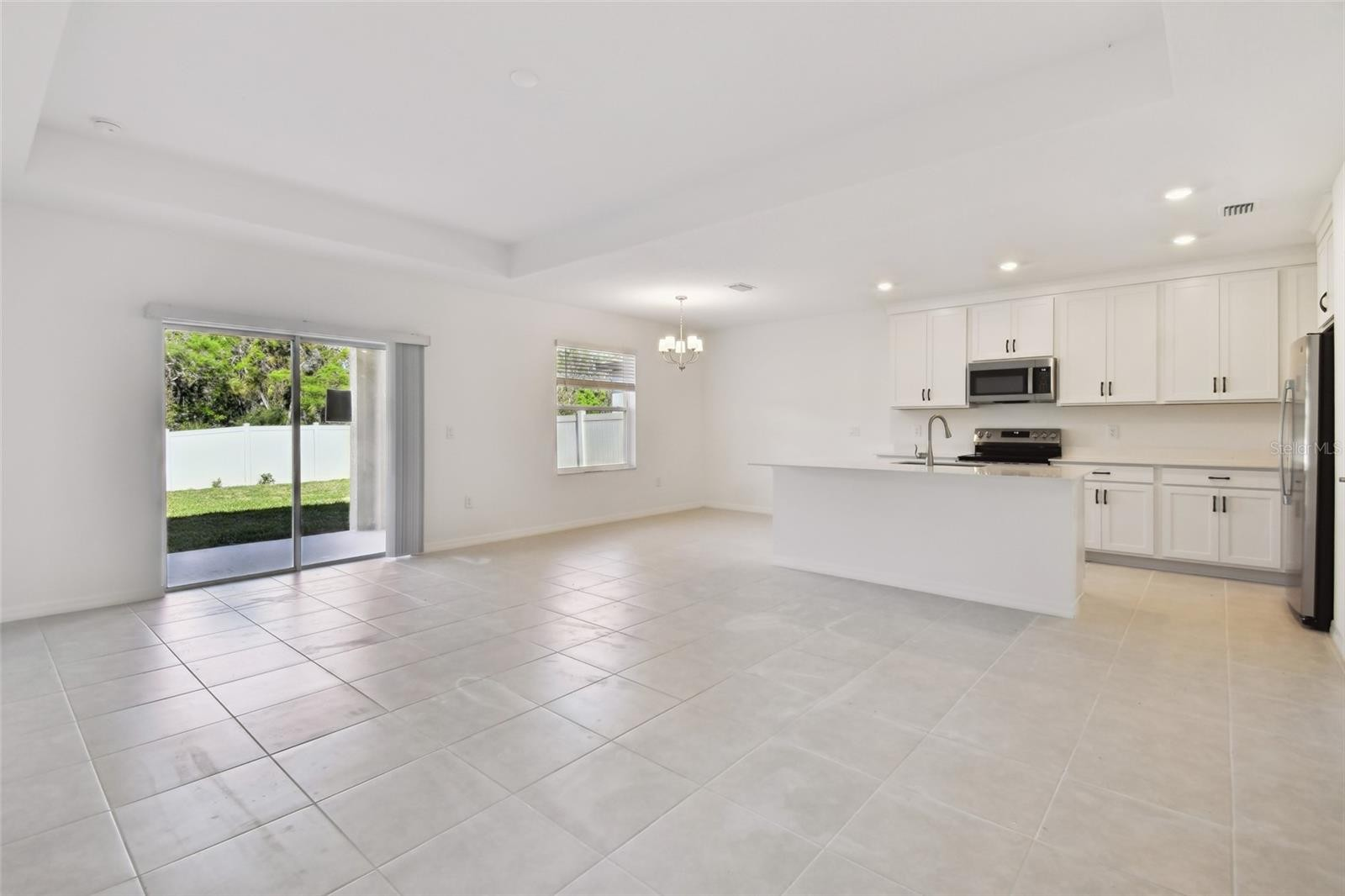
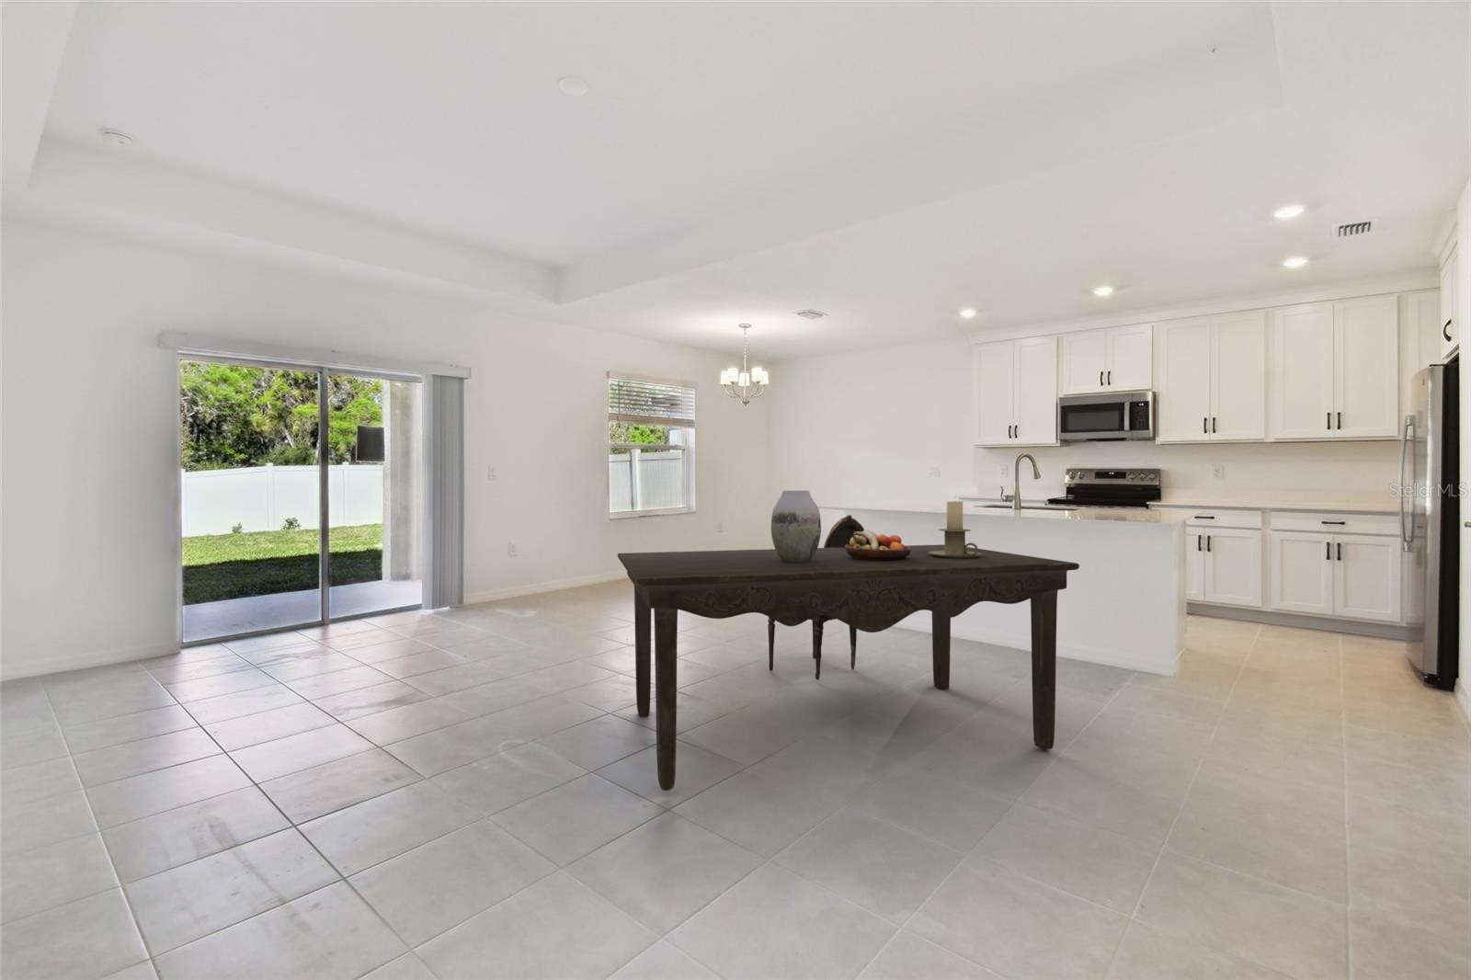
+ vase [770,490,822,562]
+ fruit bowl [845,528,911,561]
+ dining chair [767,514,865,681]
+ candle holder [927,500,983,558]
+ dining table [617,544,1081,792]
